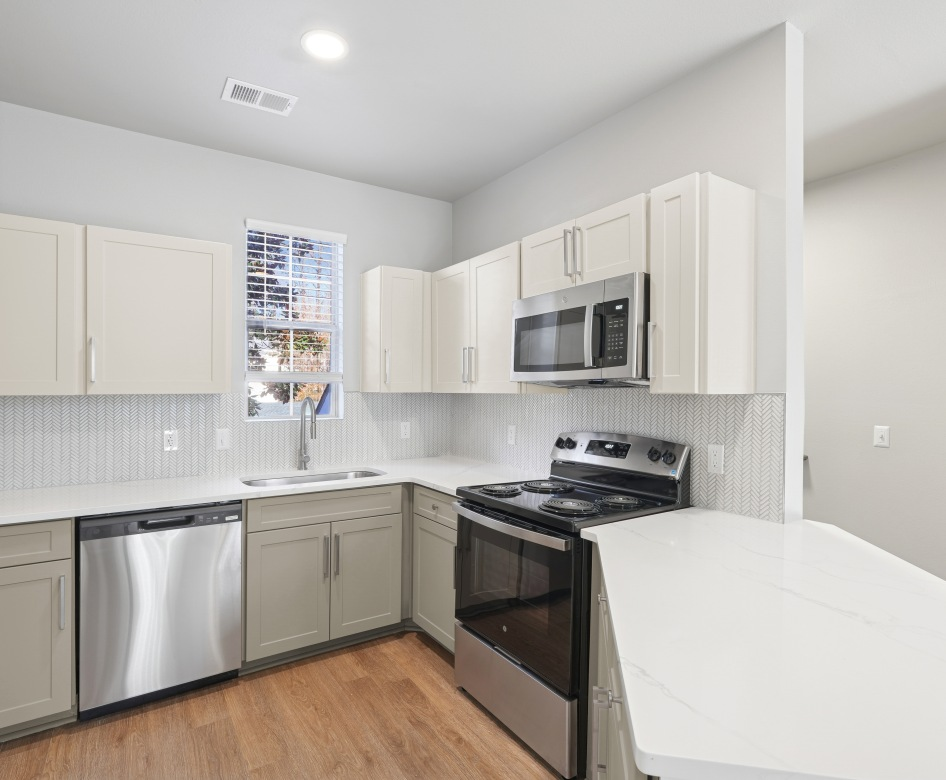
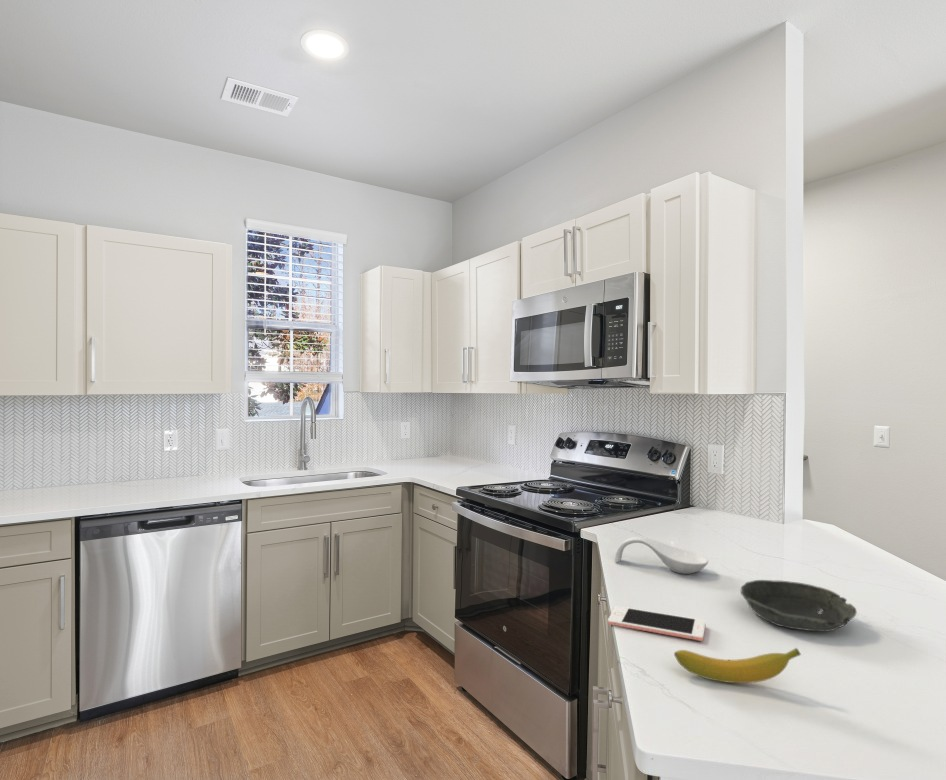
+ spoon rest [614,536,709,575]
+ cell phone [607,605,706,642]
+ banana [673,647,802,684]
+ bowl [740,579,858,632]
